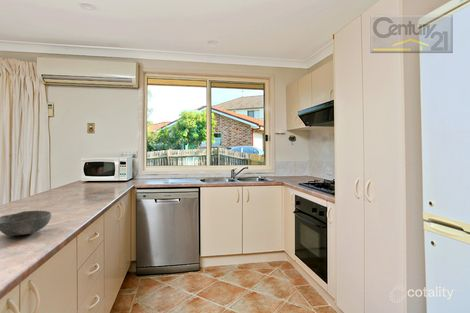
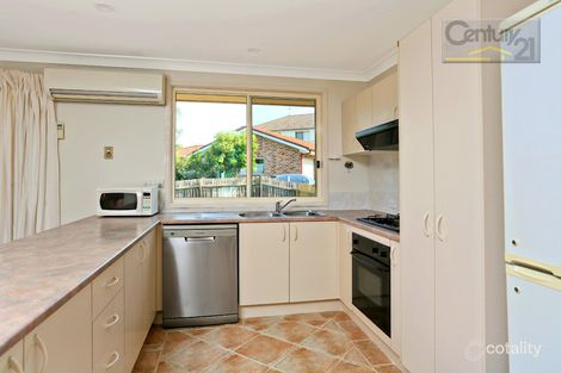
- bowl [0,210,52,237]
